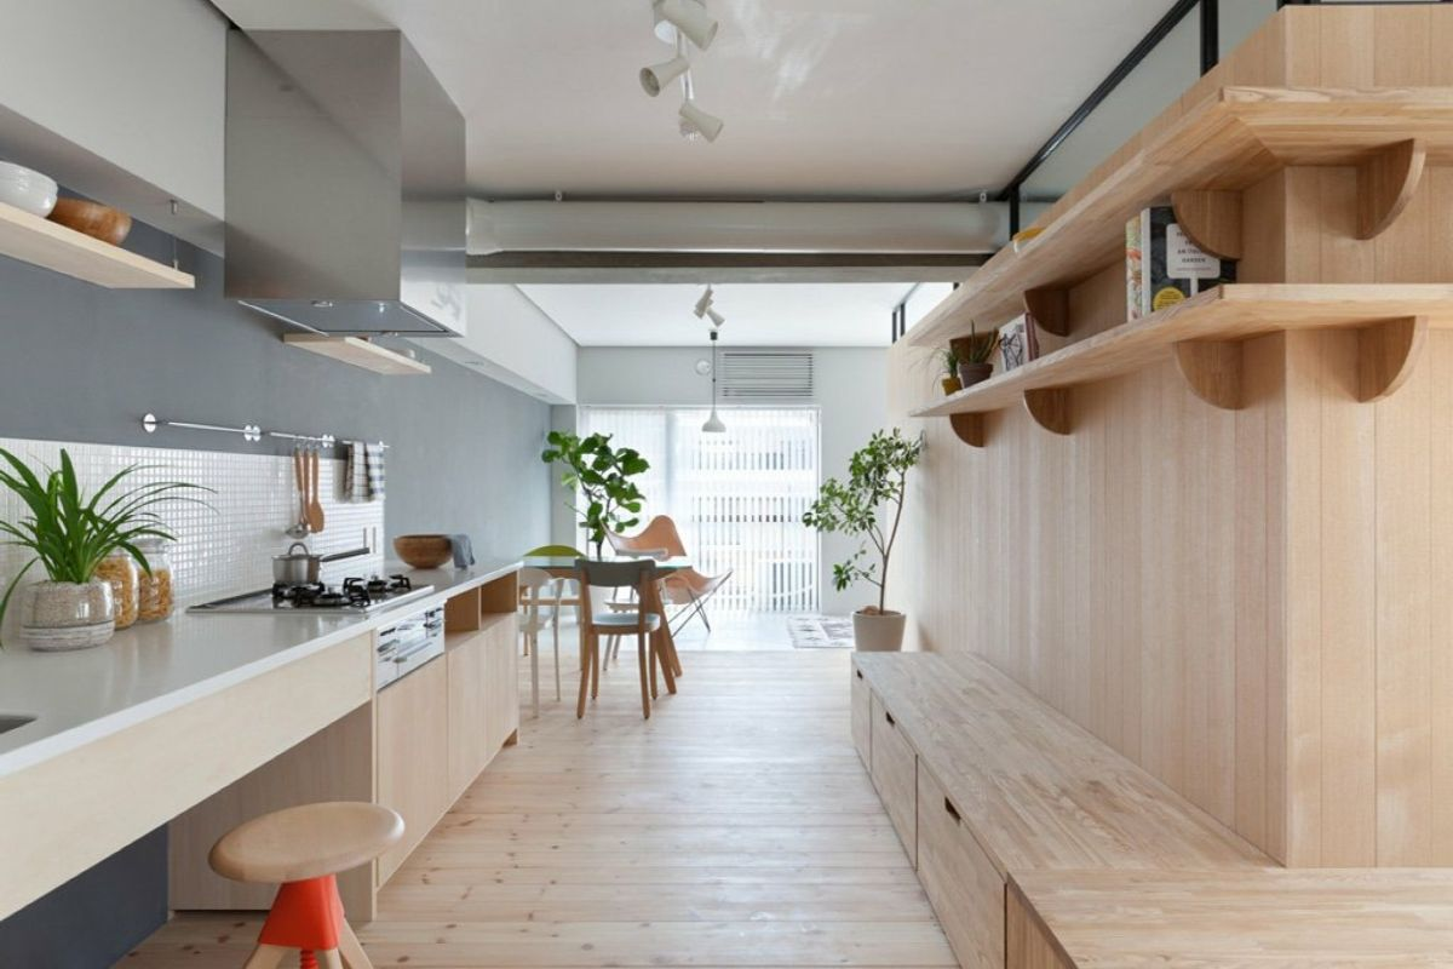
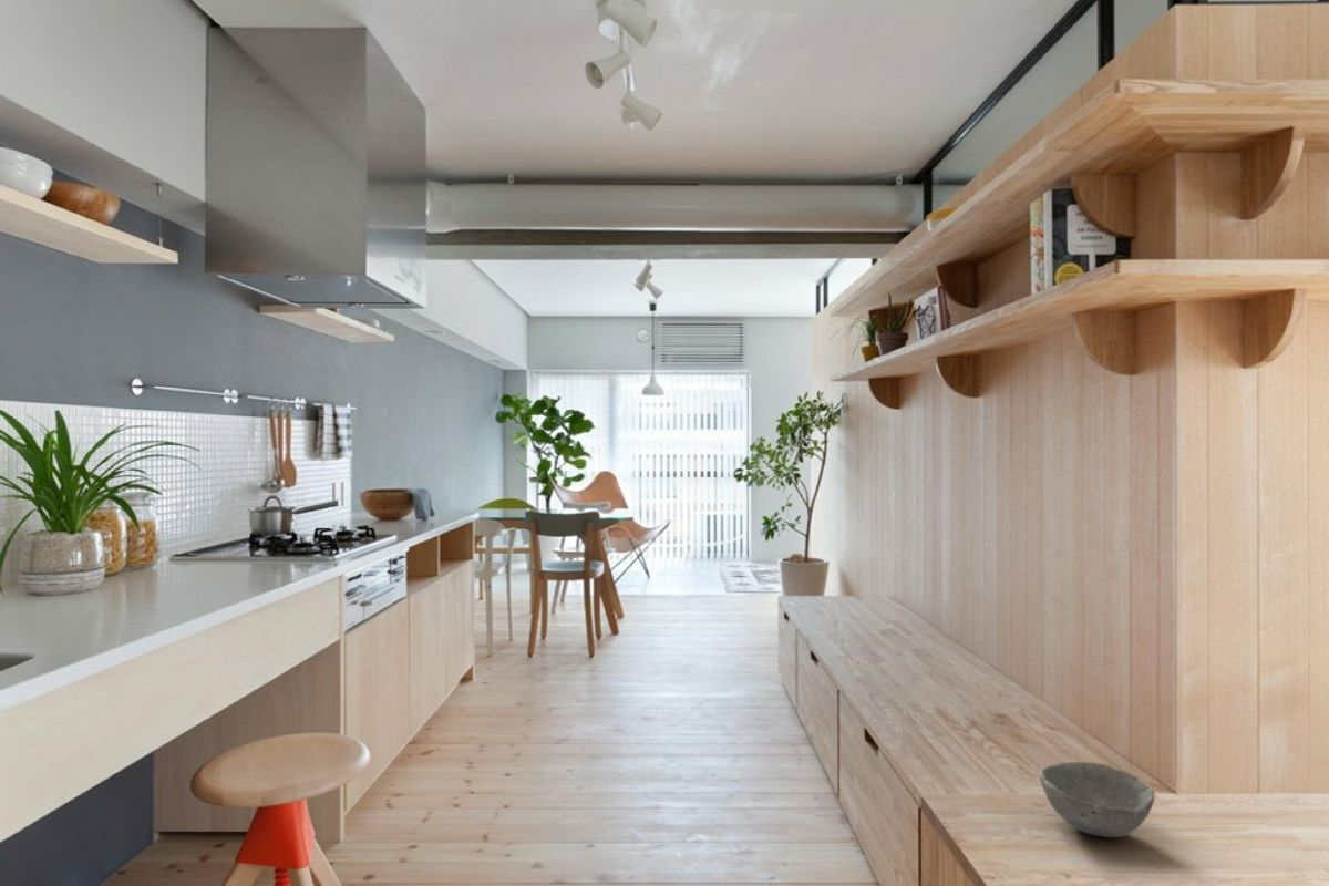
+ bowl [1038,761,1155,838]
